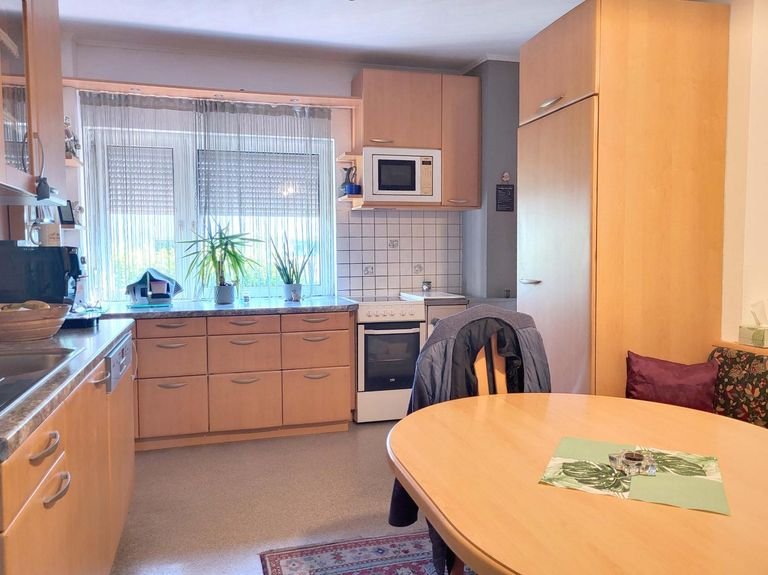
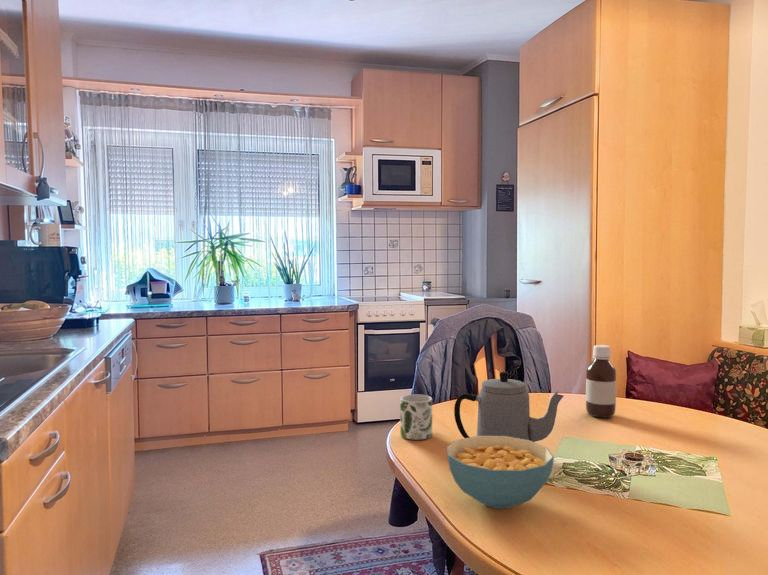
+ mug [399,394,433,441]
+ cereal bowl [446,435,555,510]
+ bottle [585,344,617,419]
+ teapot [453,371,565,442]
